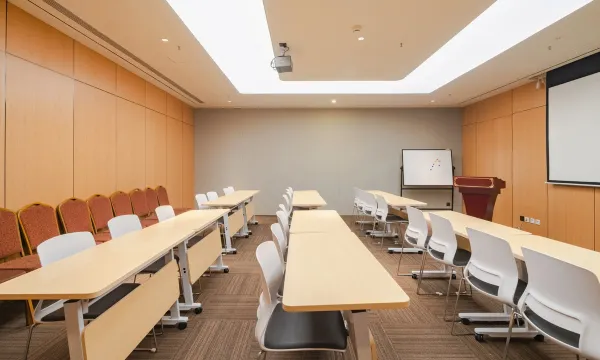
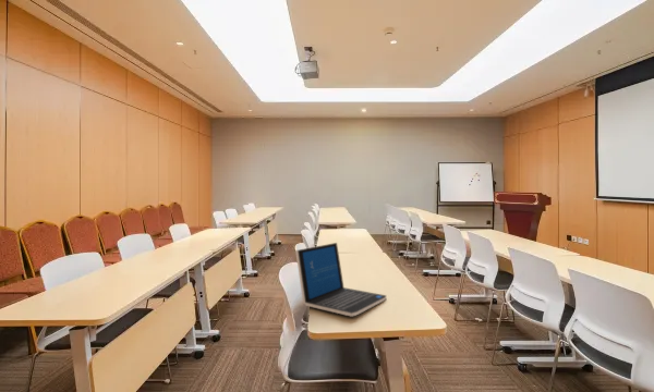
+ laptop [294,242,387,318]
